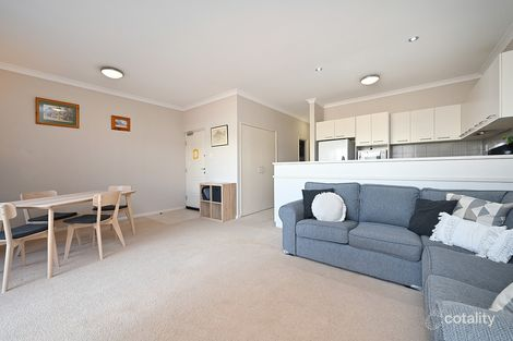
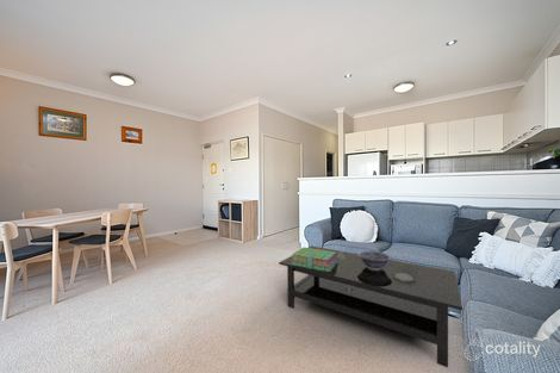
+ coffee table [278,244,463,368]
+ stack of books [291,247,338,272]
+ decorative bowl [356,249,393,271]
